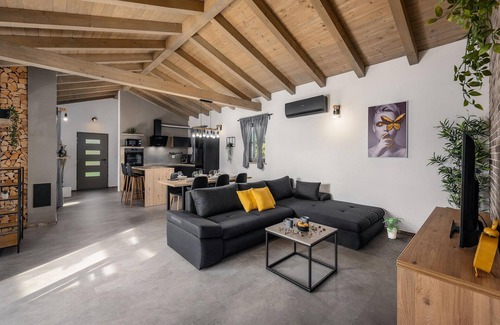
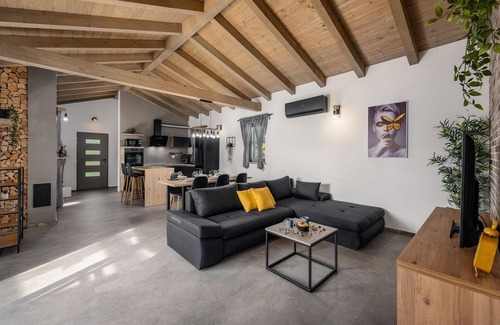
- potted plant [382,217,406,240]
